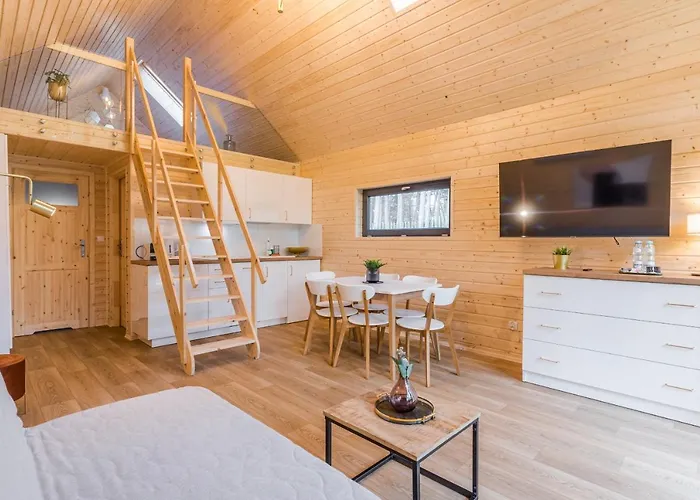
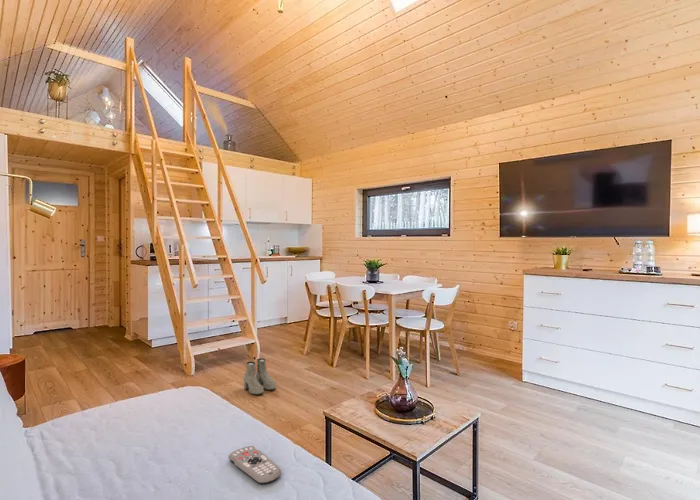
+ remote control [228,445,282,485]
+ boots [243,357,277,396]
